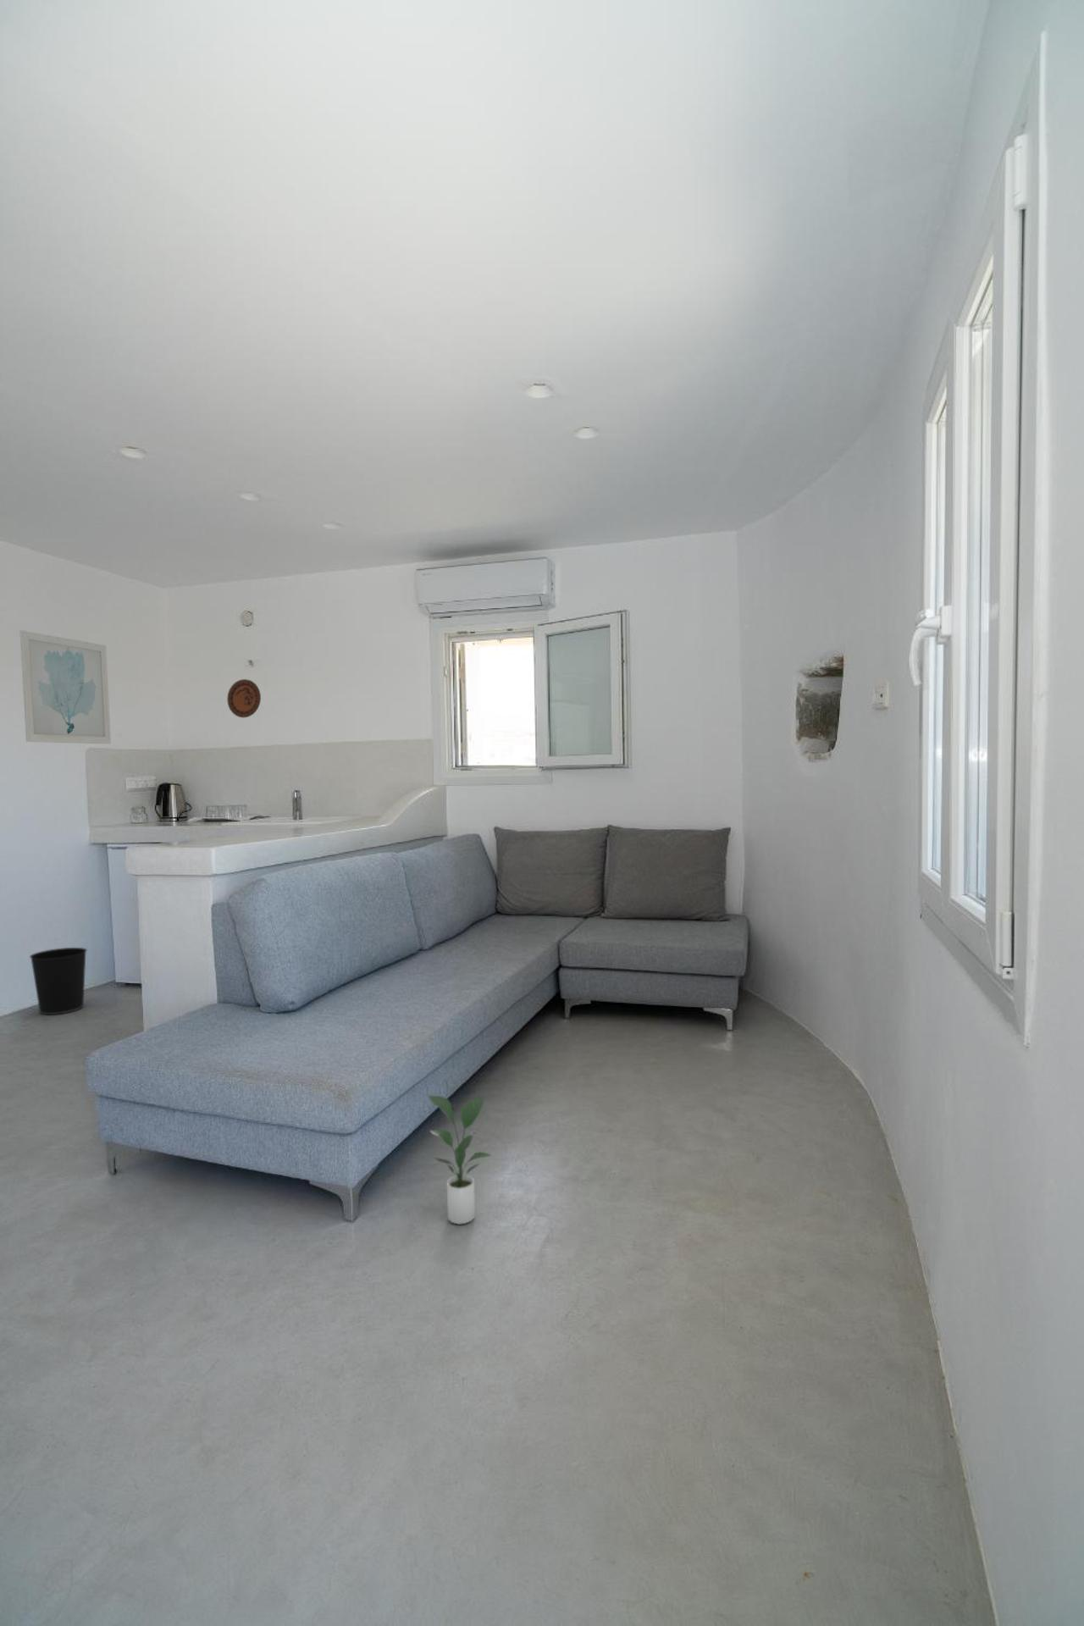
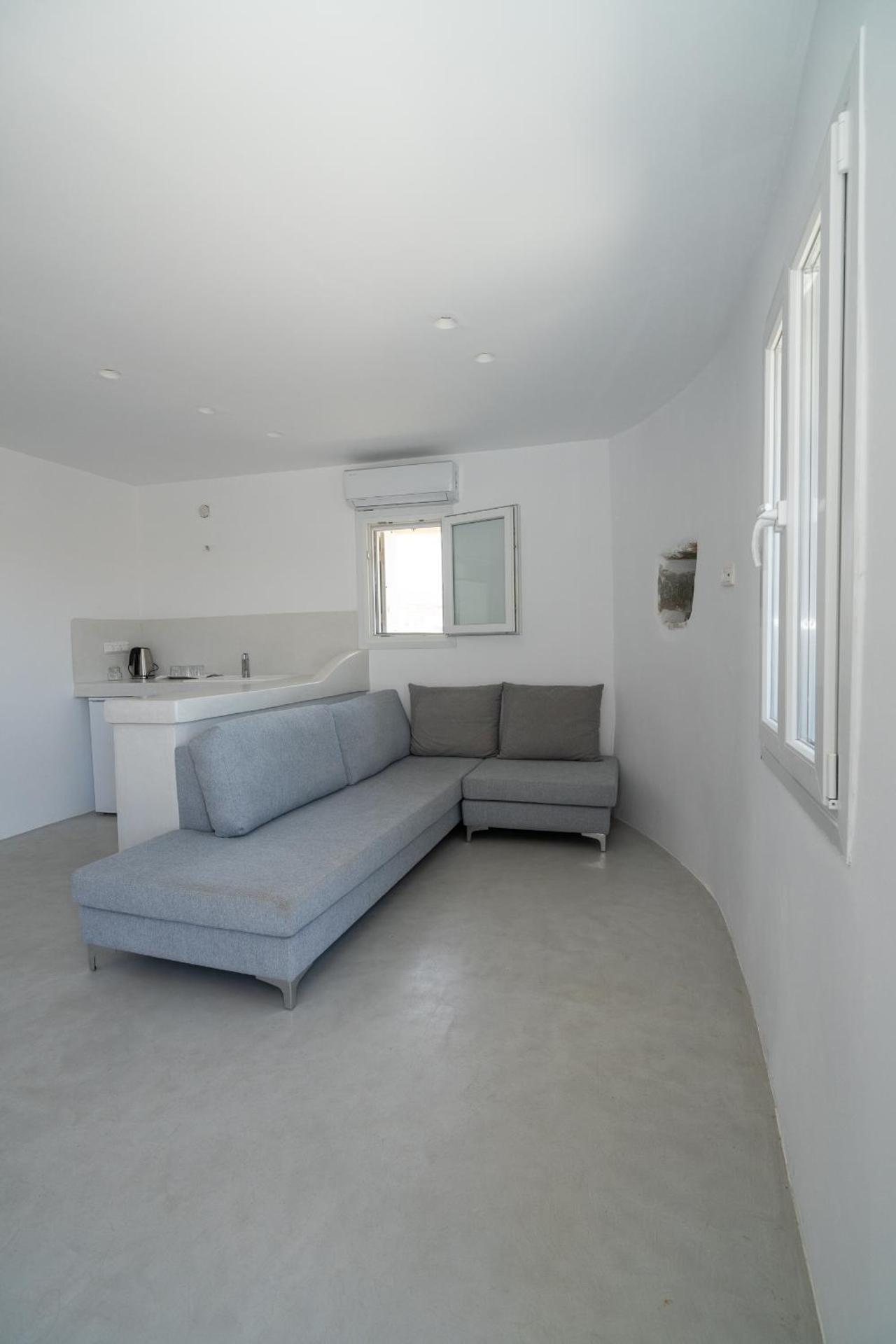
- potted plant [427,1095,494,1226]
- decorative plate [226,679,261,719]
- wall art [19,630,111,744]
- wastebasket [29,947,88,1015]
